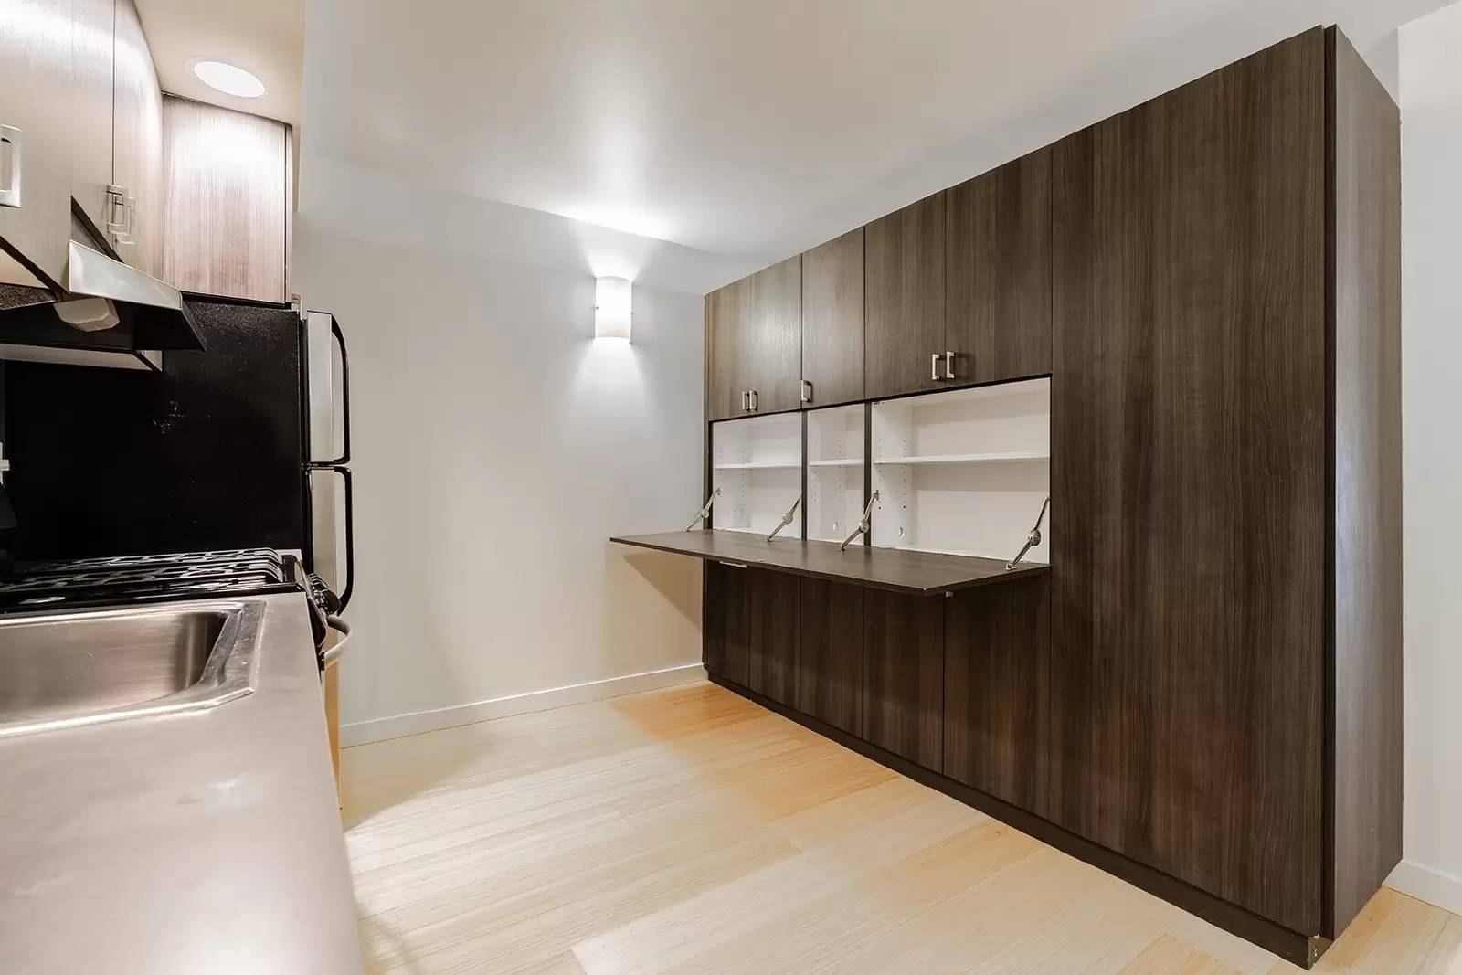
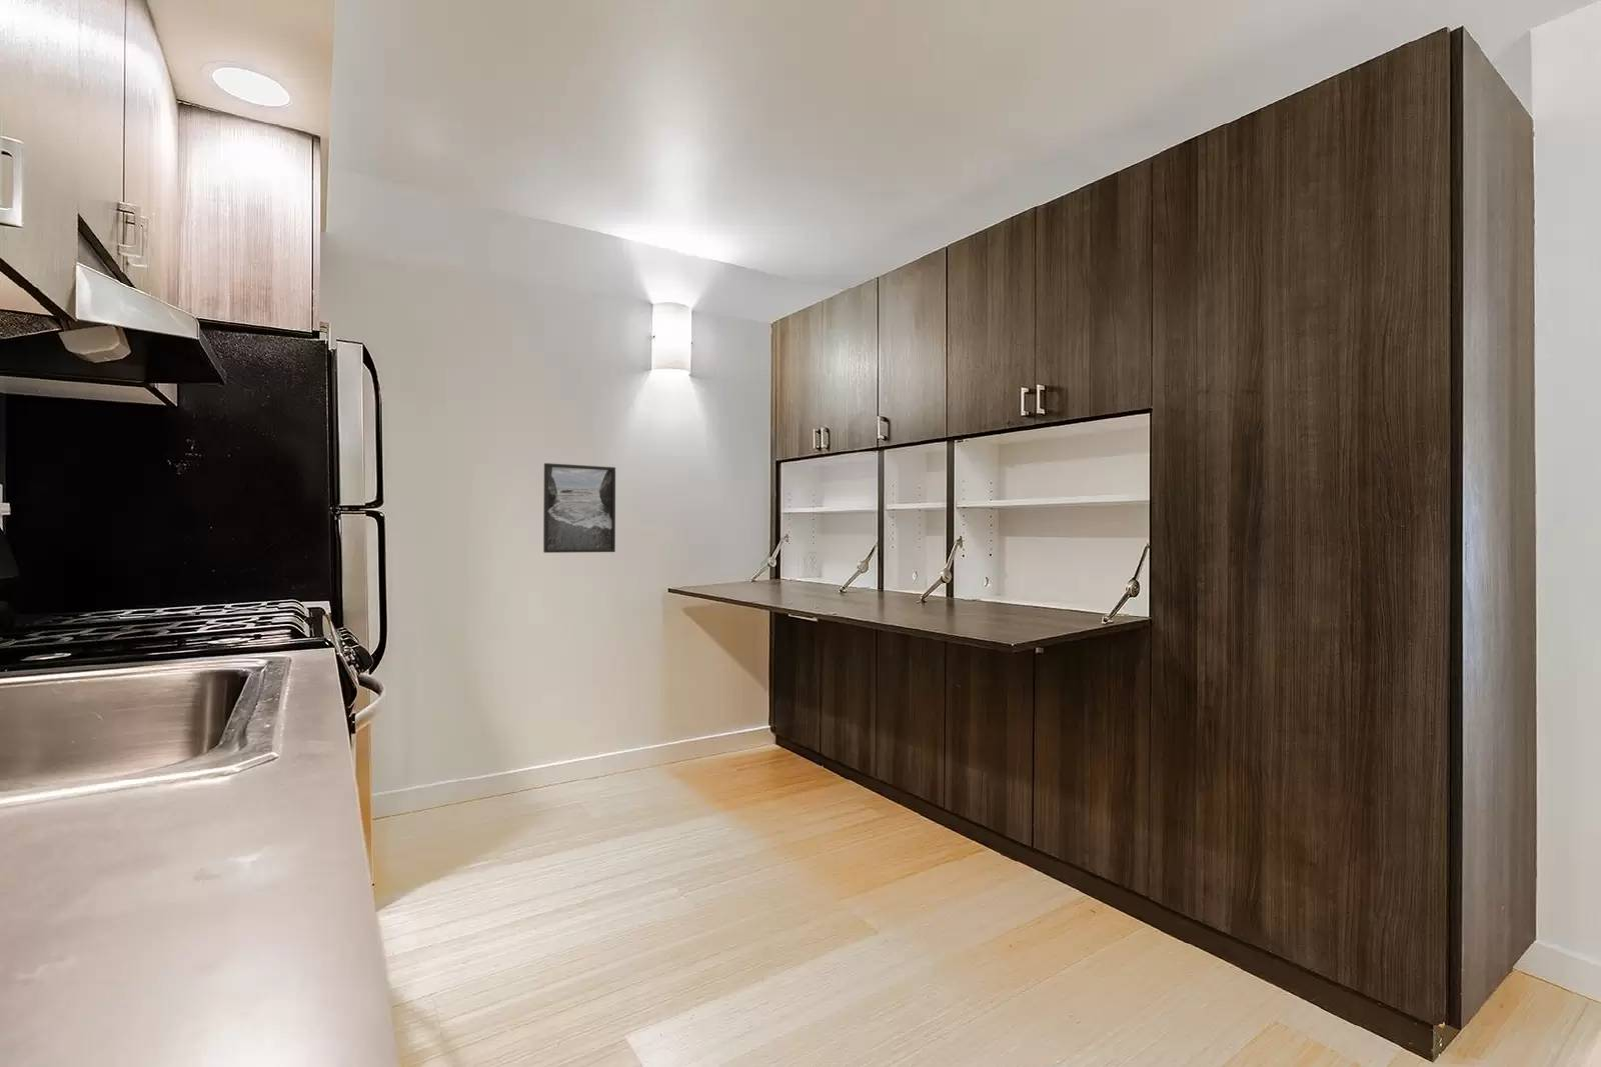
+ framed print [542,462,616,554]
